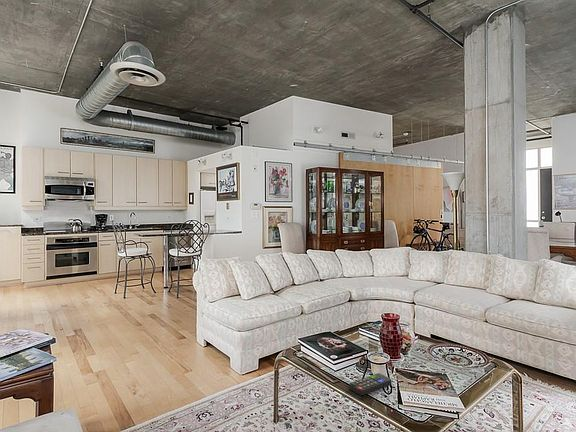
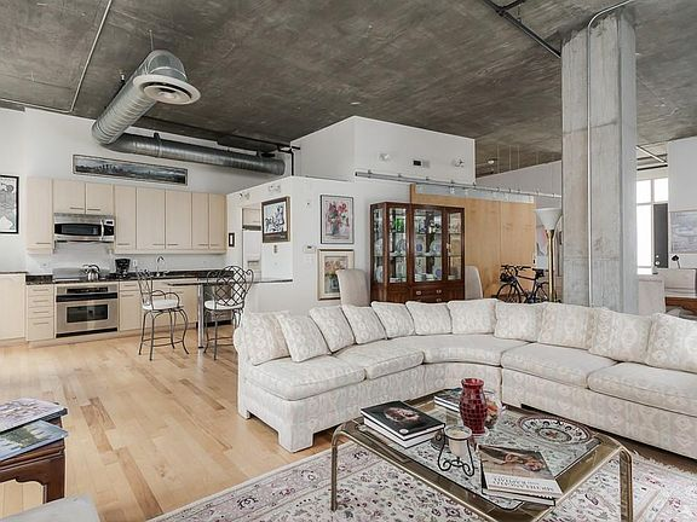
- remote control [348,372,392,396]
